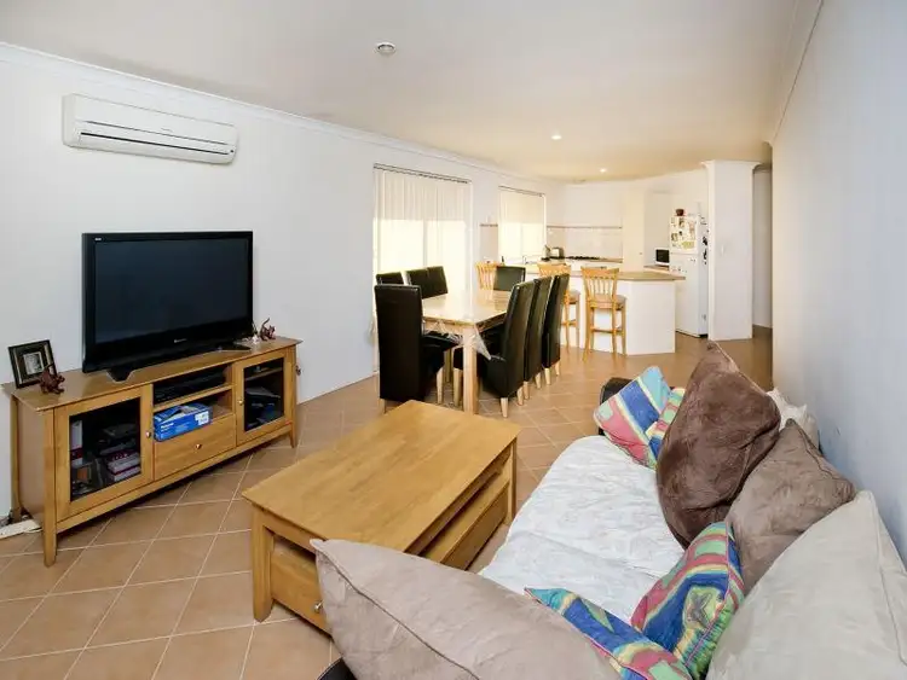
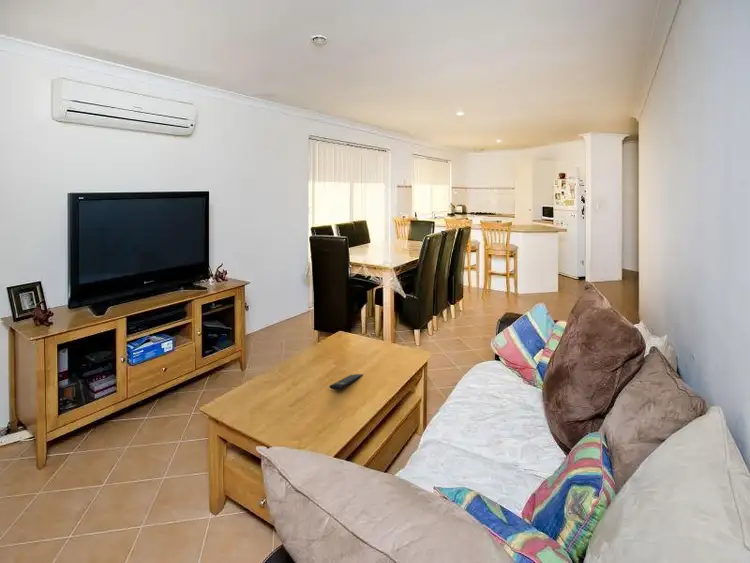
+ remote control [329,373,364,391]
